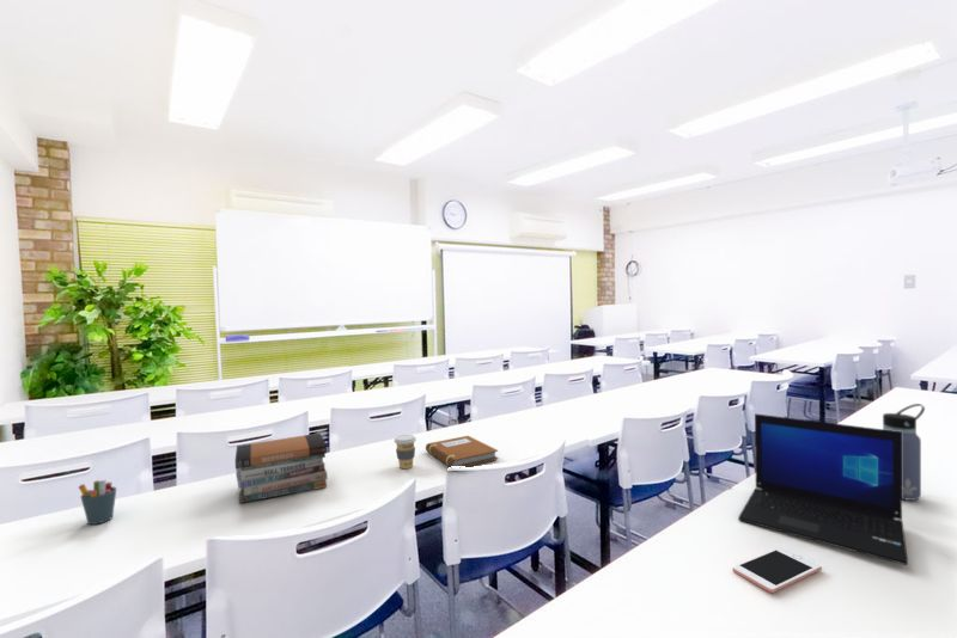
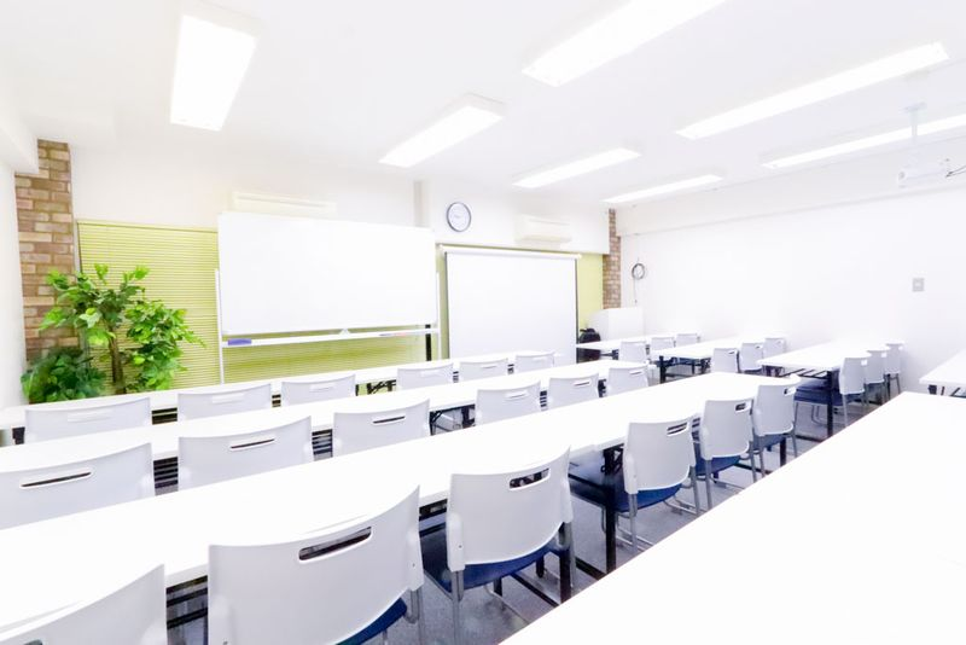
- laptop [737,412,909,566]
- notebook [425,435,499,468]
- coffee cup [392,434,417,470]
- water bottle [882,403,926,502]
- pen holder [78,479,117,526]
- book stack [234,433,328,504]
- cell phone [732,546,823,594]
